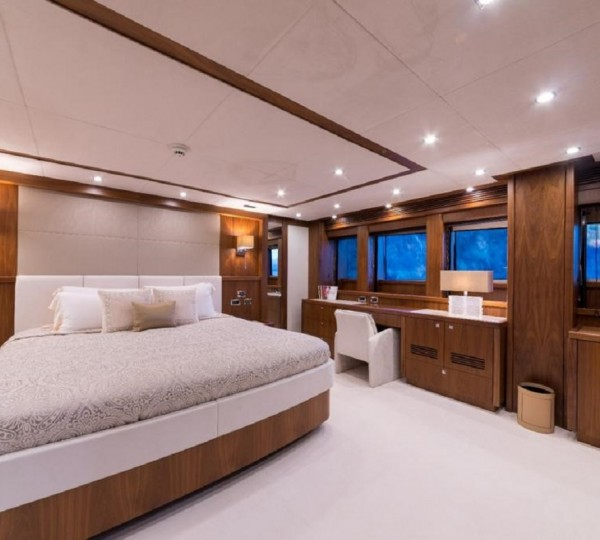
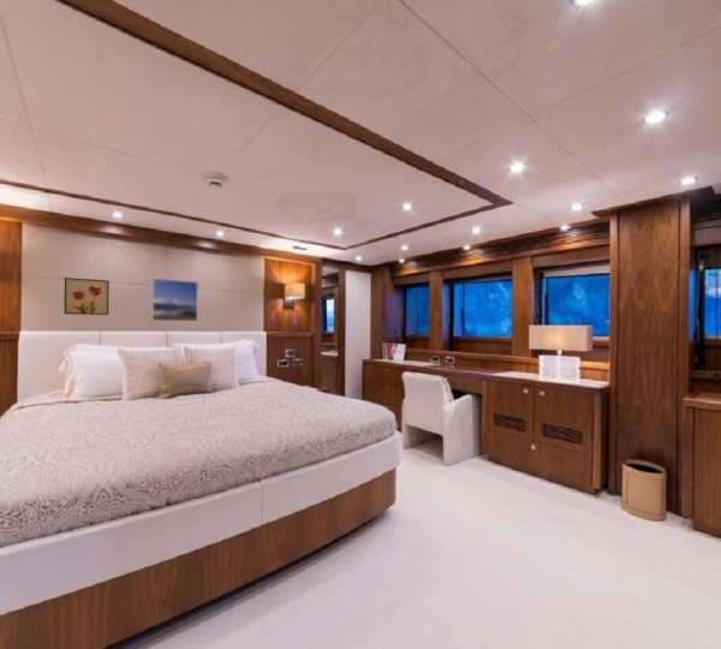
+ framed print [151,278,199,322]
+ wall art [62,276,111,316]
